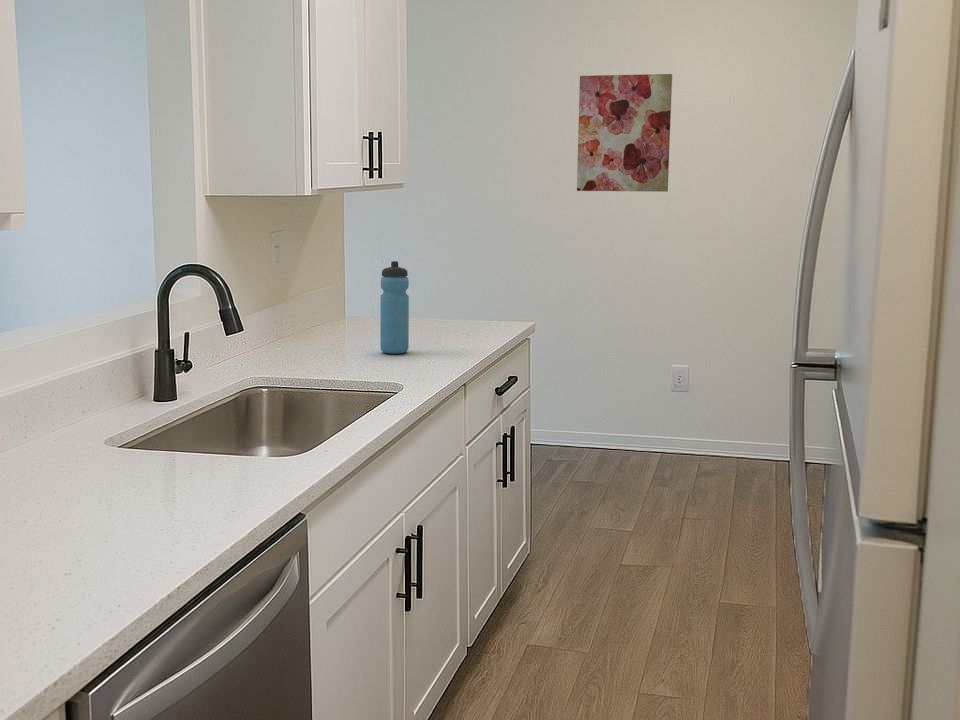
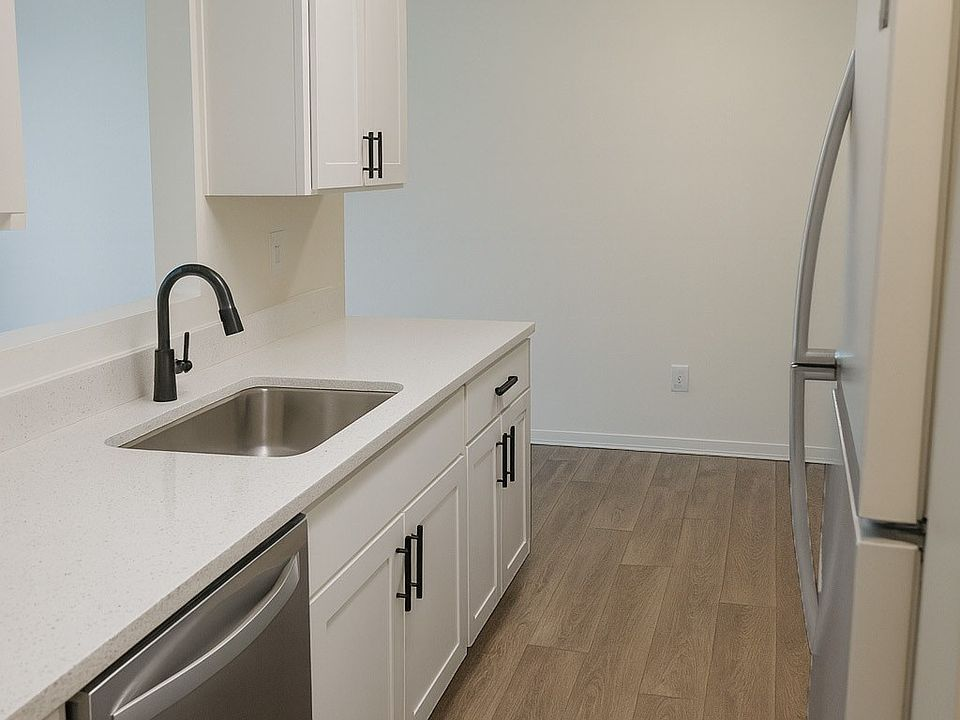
- water bottle [379,260,410,355]
- wall art [576,73,673,193]
